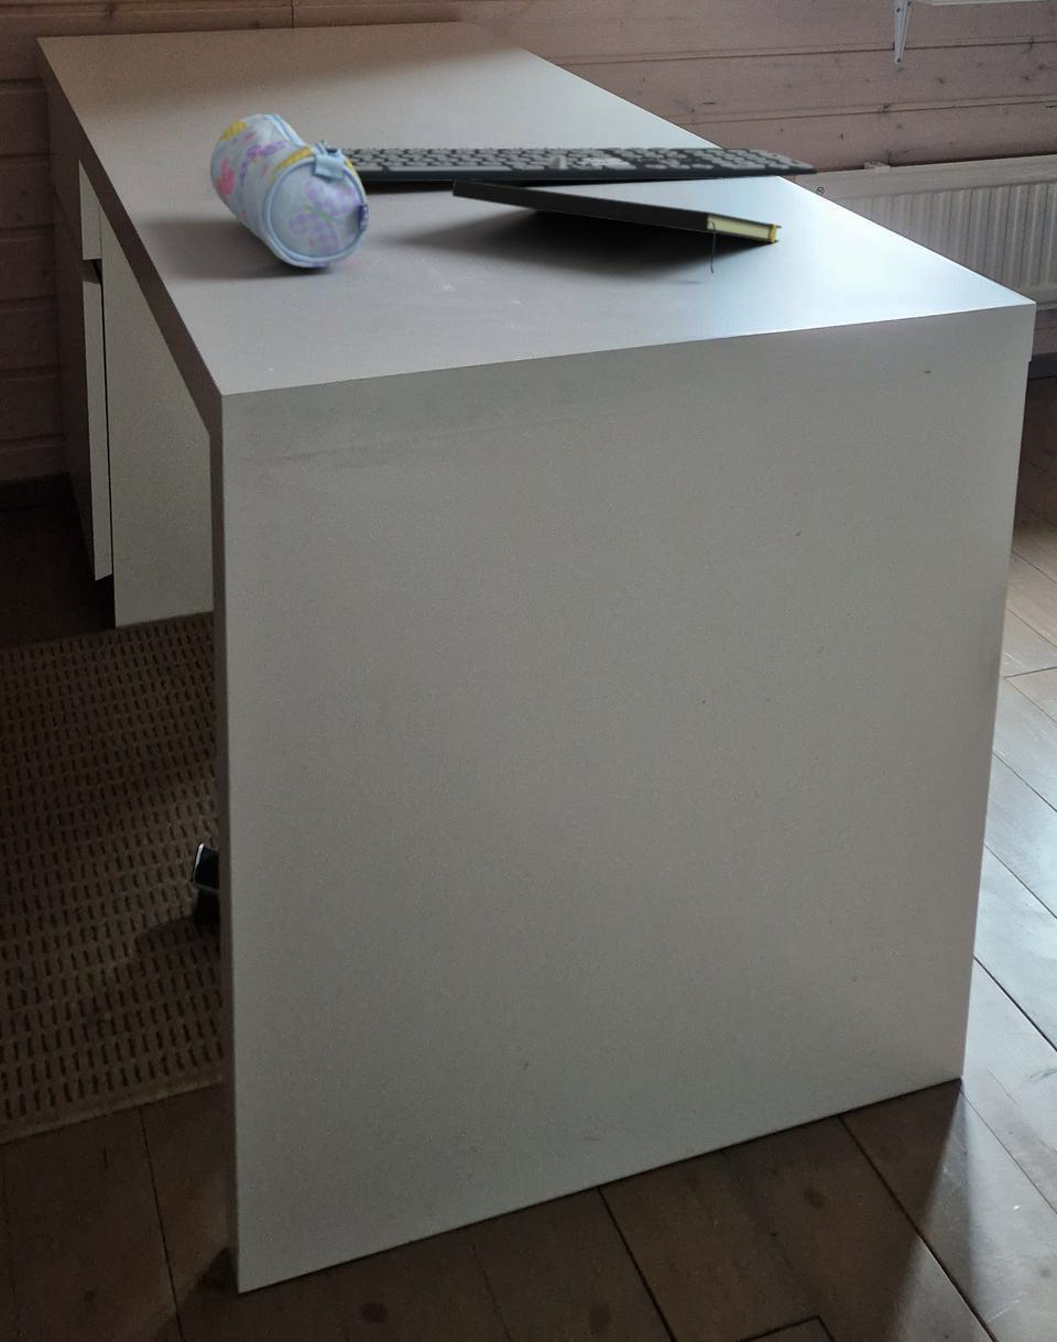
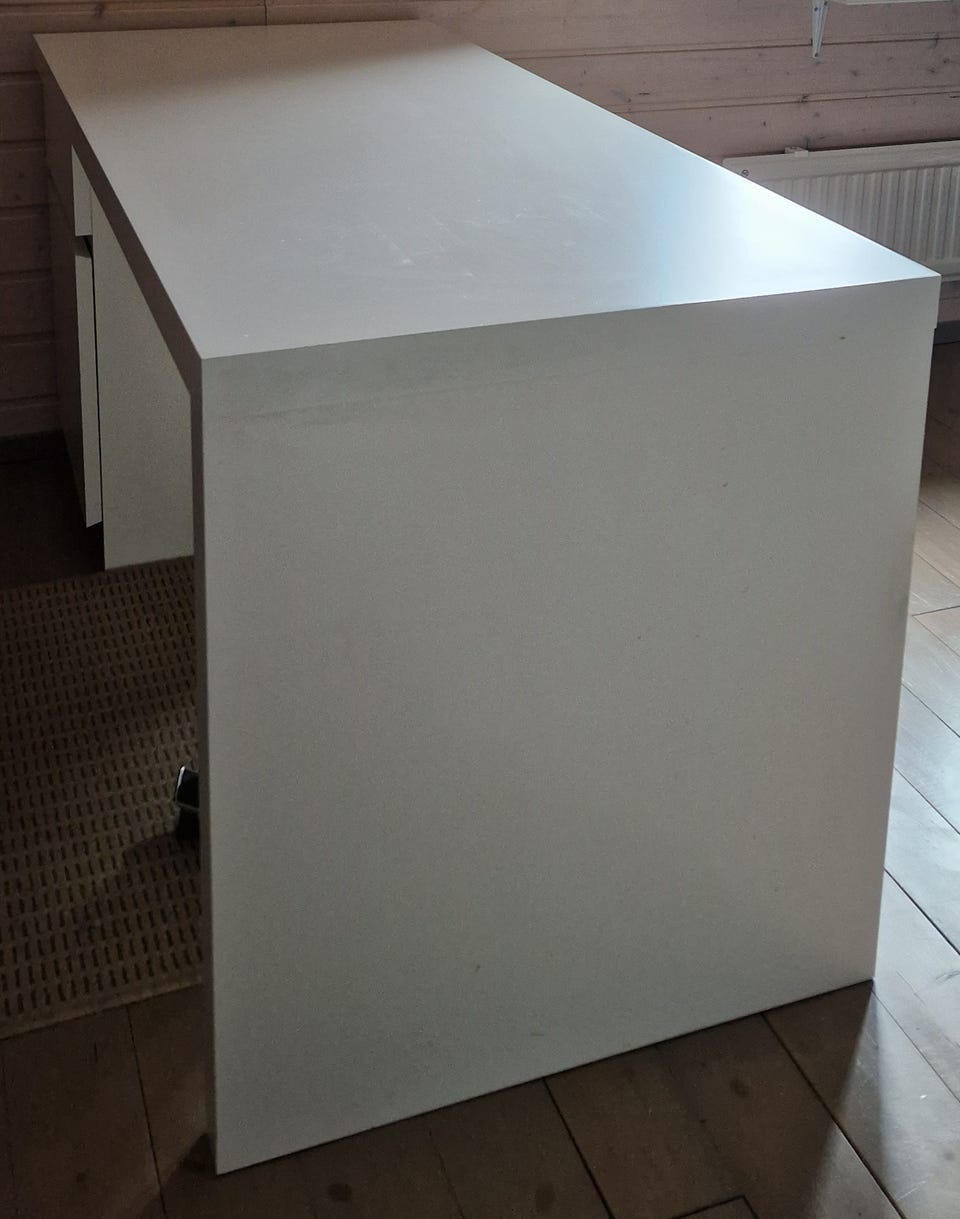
- keyboard [339,146,819,183]
- pencil case [209,111,370,269]
- notepad [451,179,783,274]
